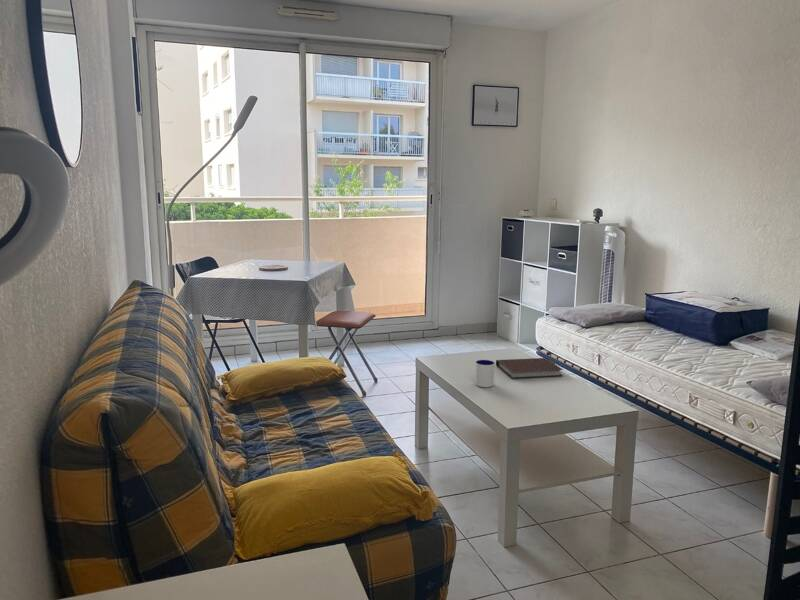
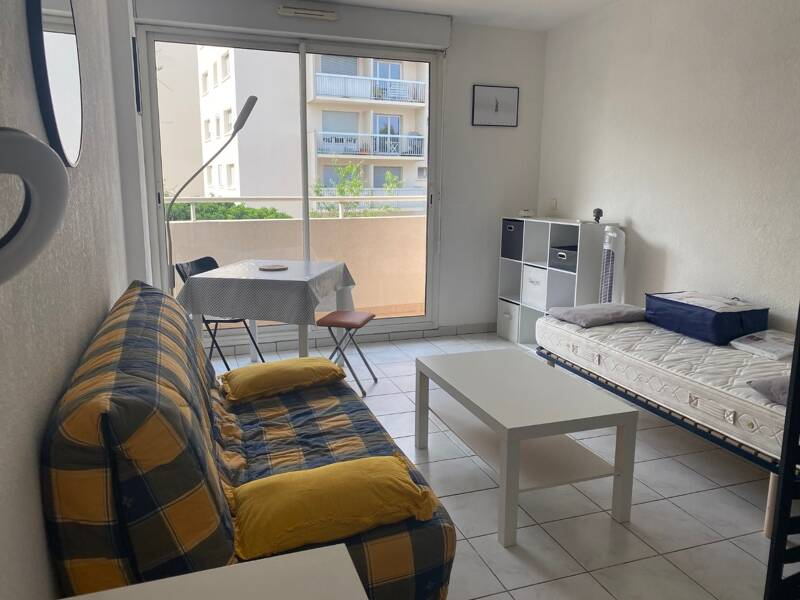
- mug [474,359,495,388]
- notebook [495,357,564,379]
